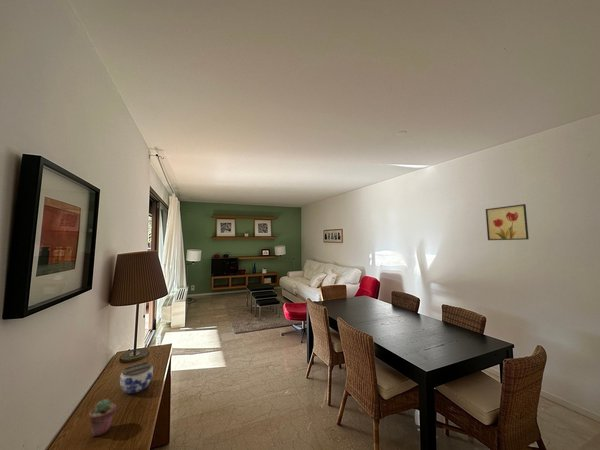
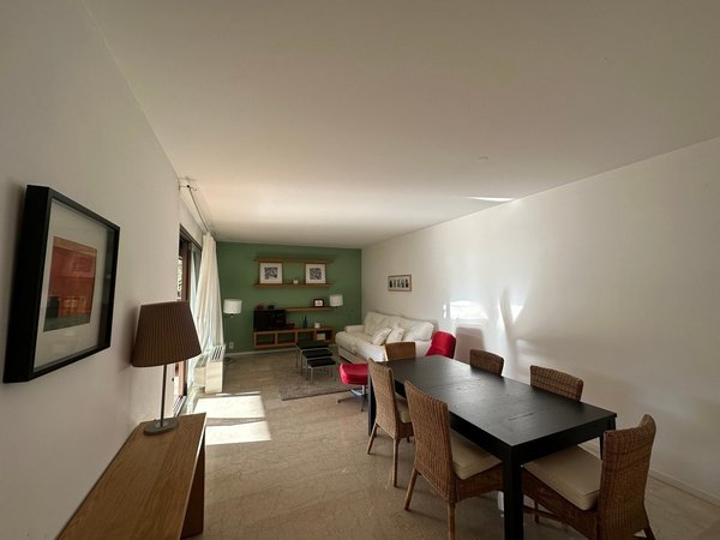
- wall art [485,203,530,241]
- jar [119,361,154,395]
- potted succulent [88,398,117,437]
